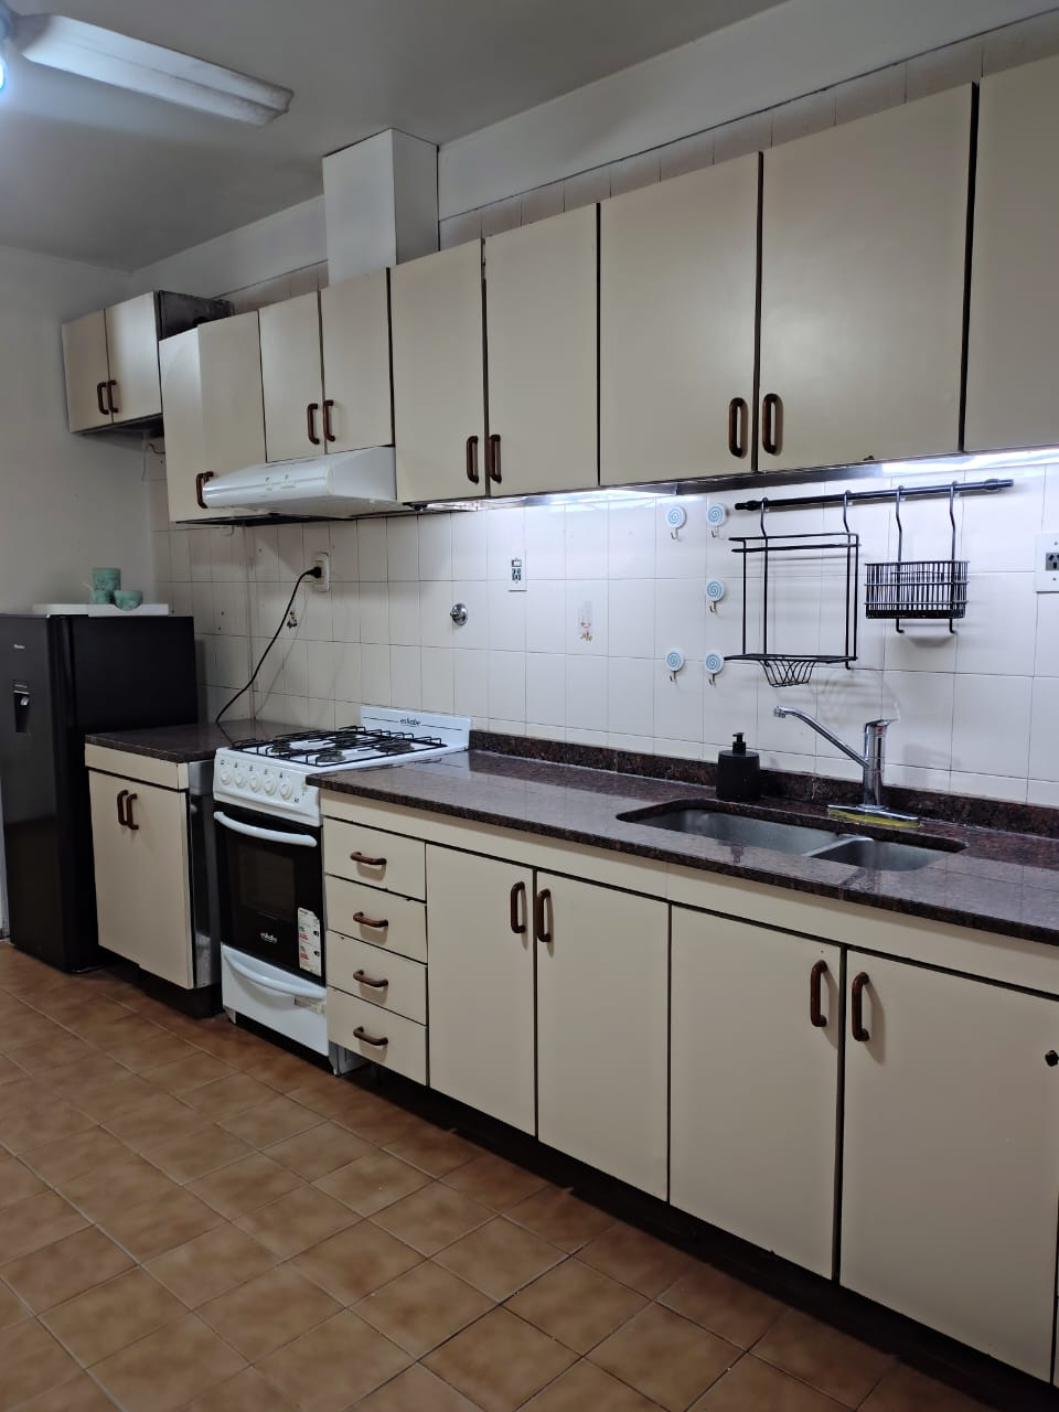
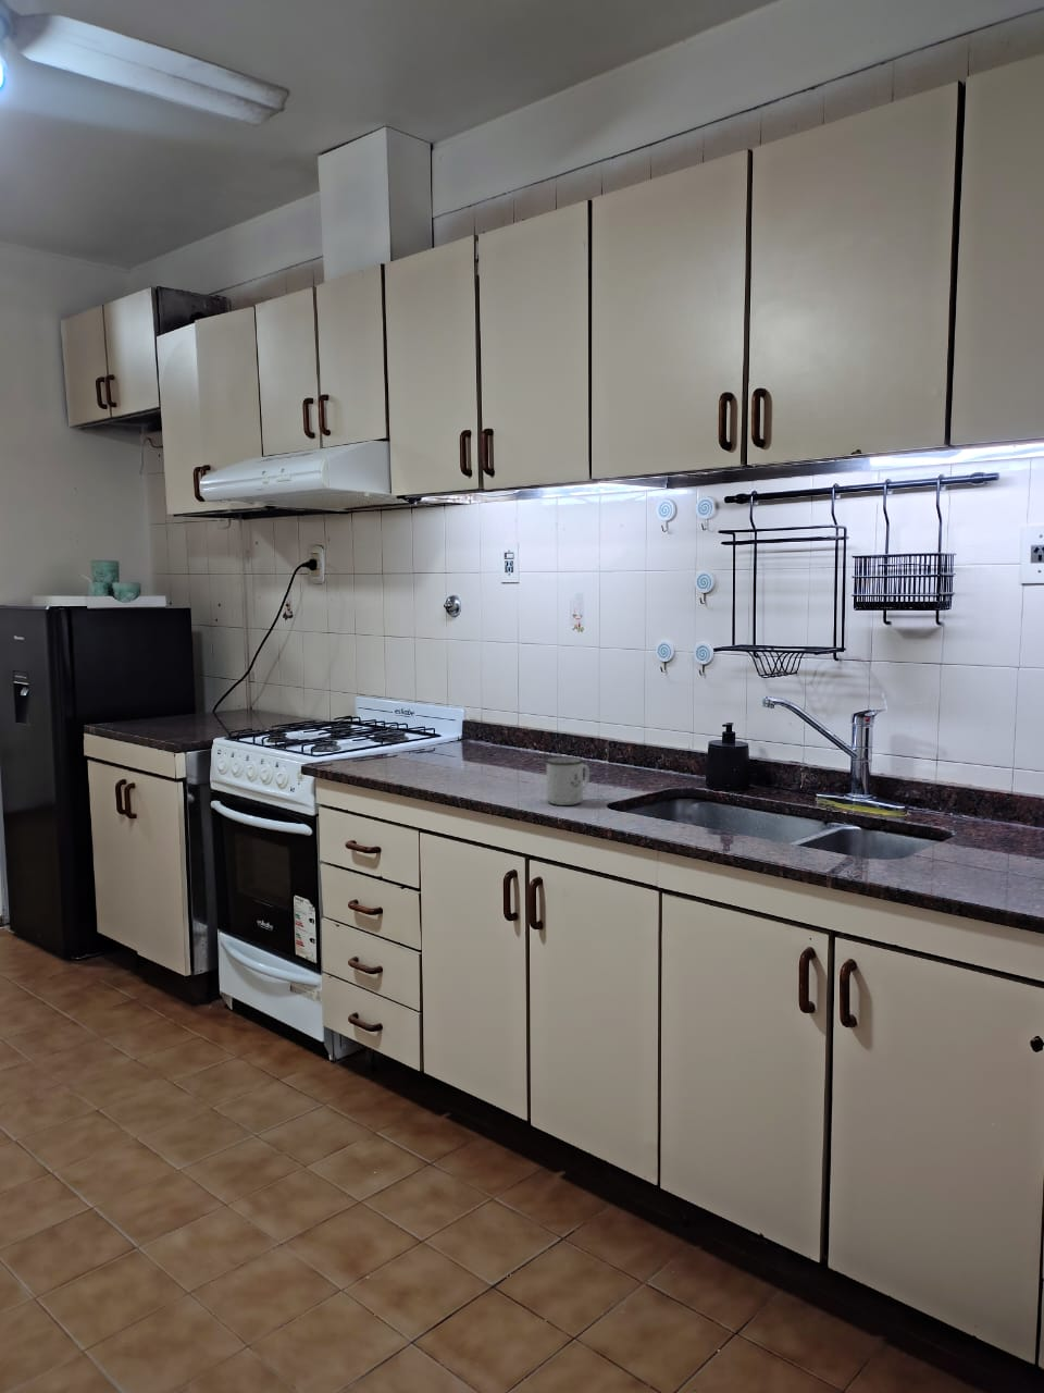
+ mug [545,756,590,806]
